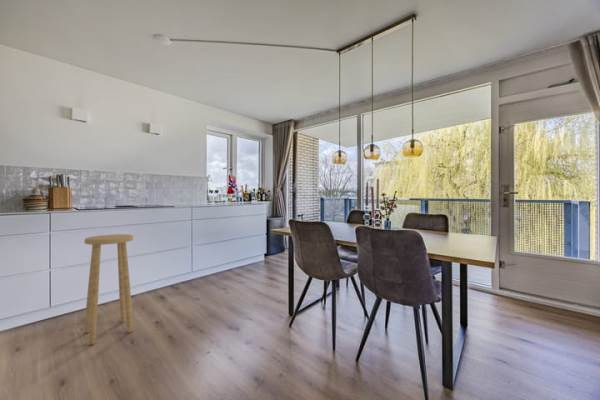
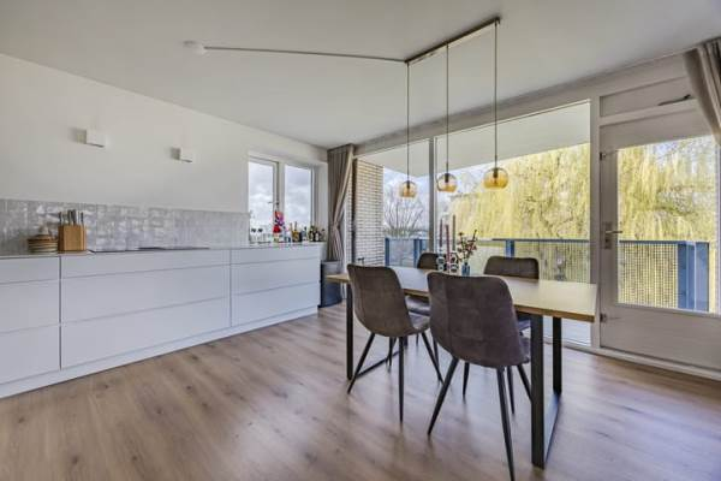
- stool [84,233,134,346]
